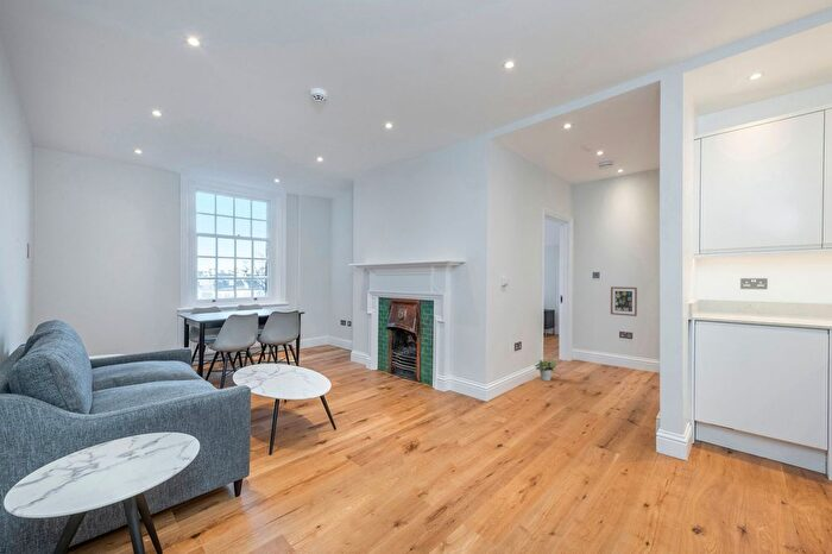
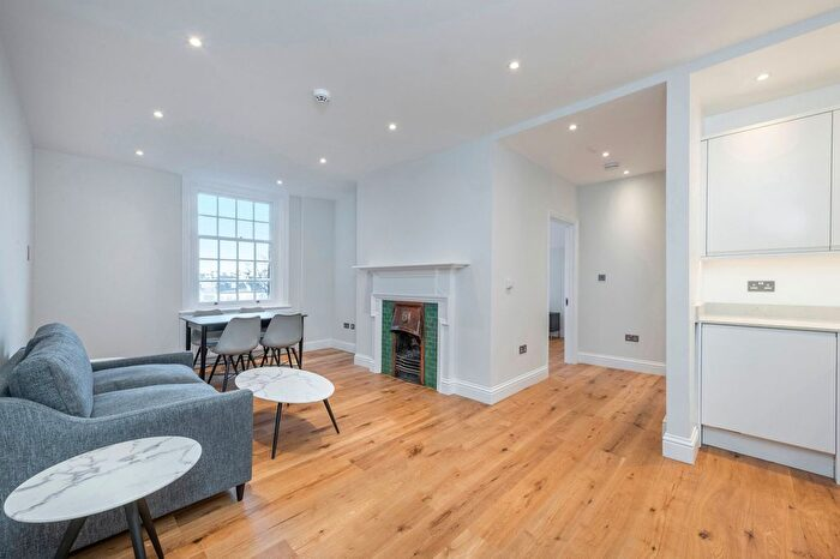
- wall art [610,285,638,317]
- potted plant [534,358,559,382]
